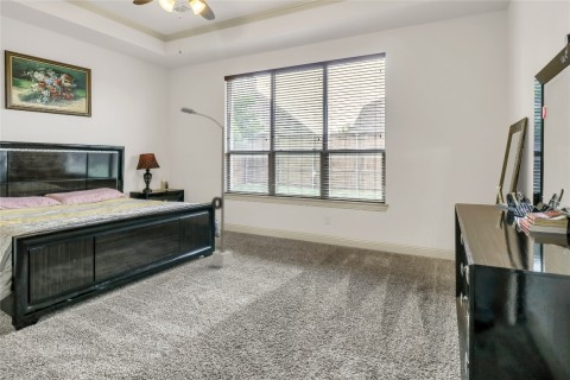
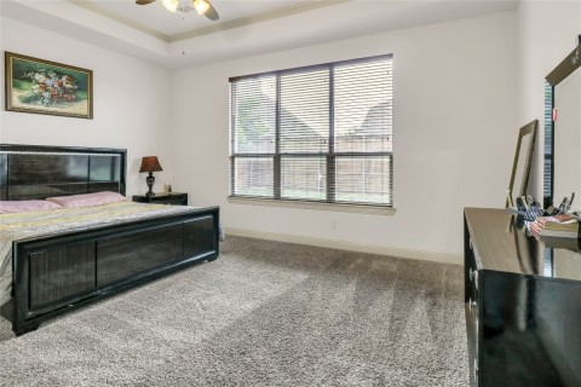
- street lamp [179,107,233,268]
